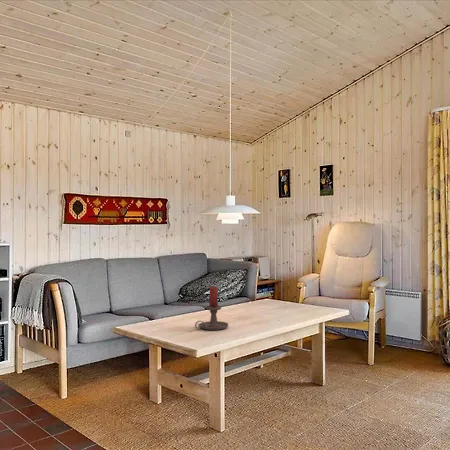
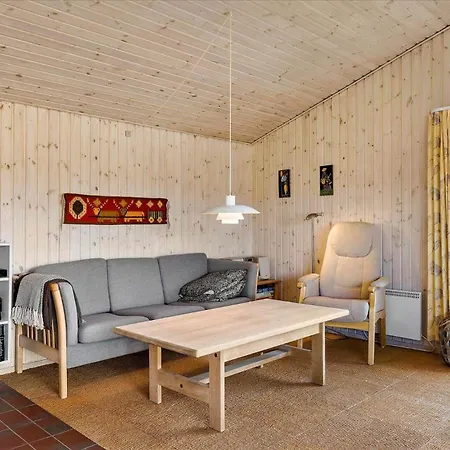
- candle holder [194,286,229,331]
